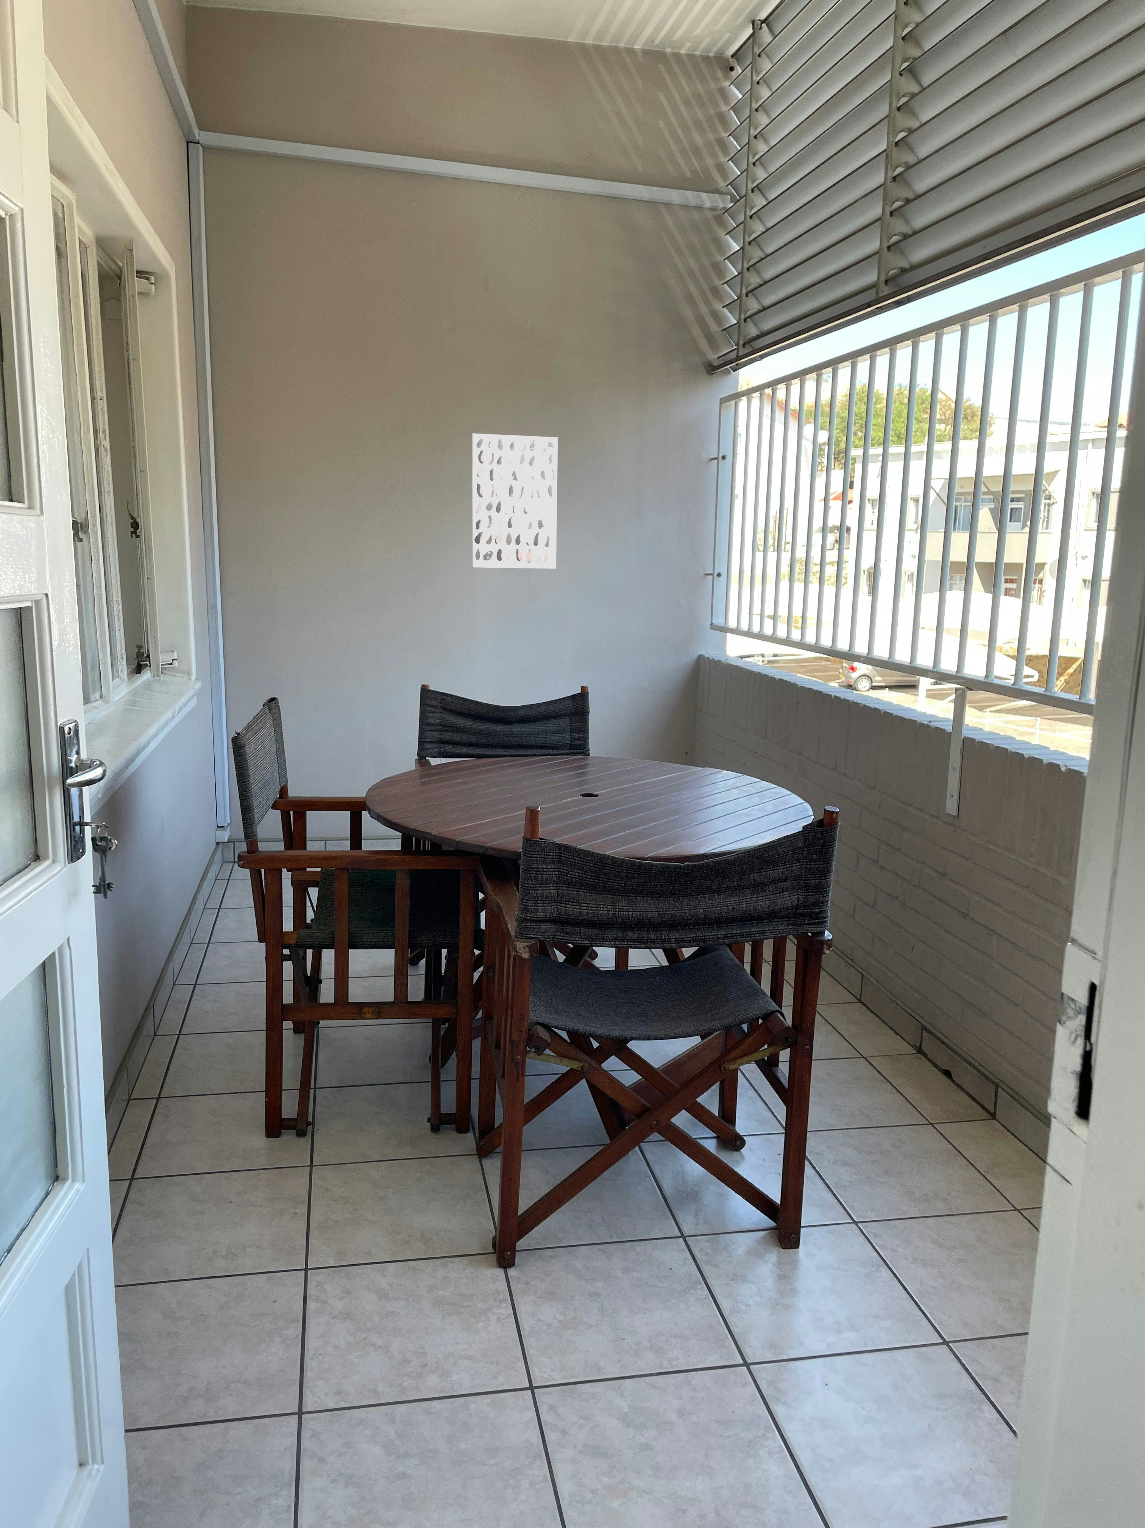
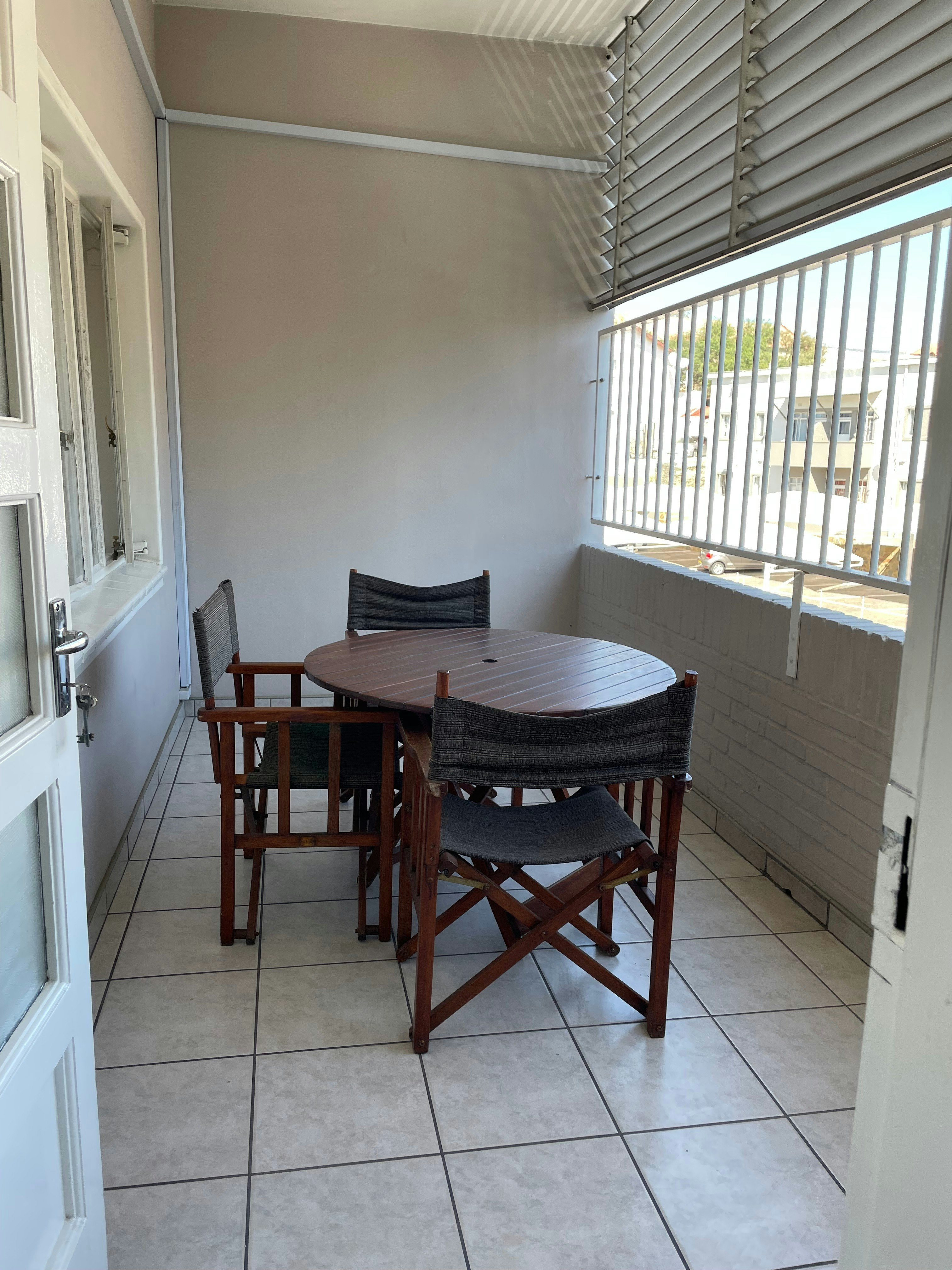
- wall art [471,433,558,569]
